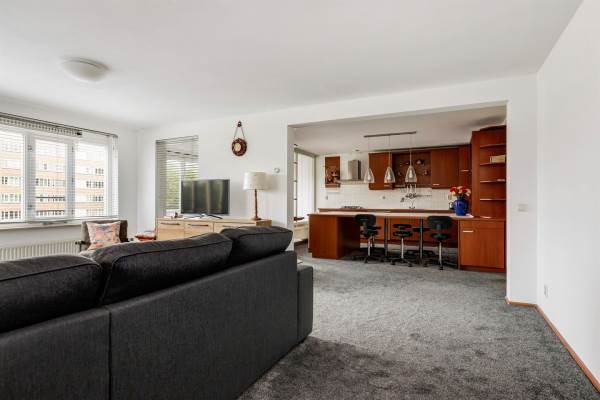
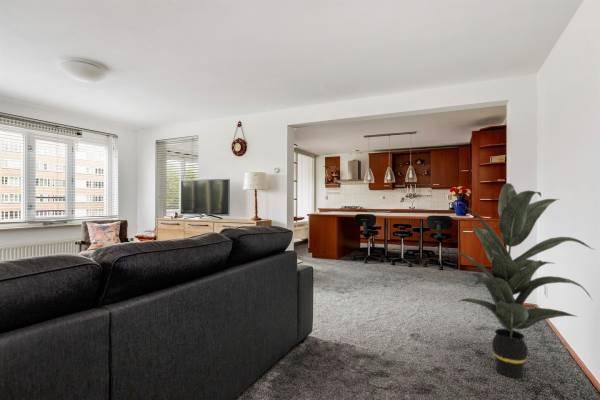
+ indoor plant [452,182,596,379]
